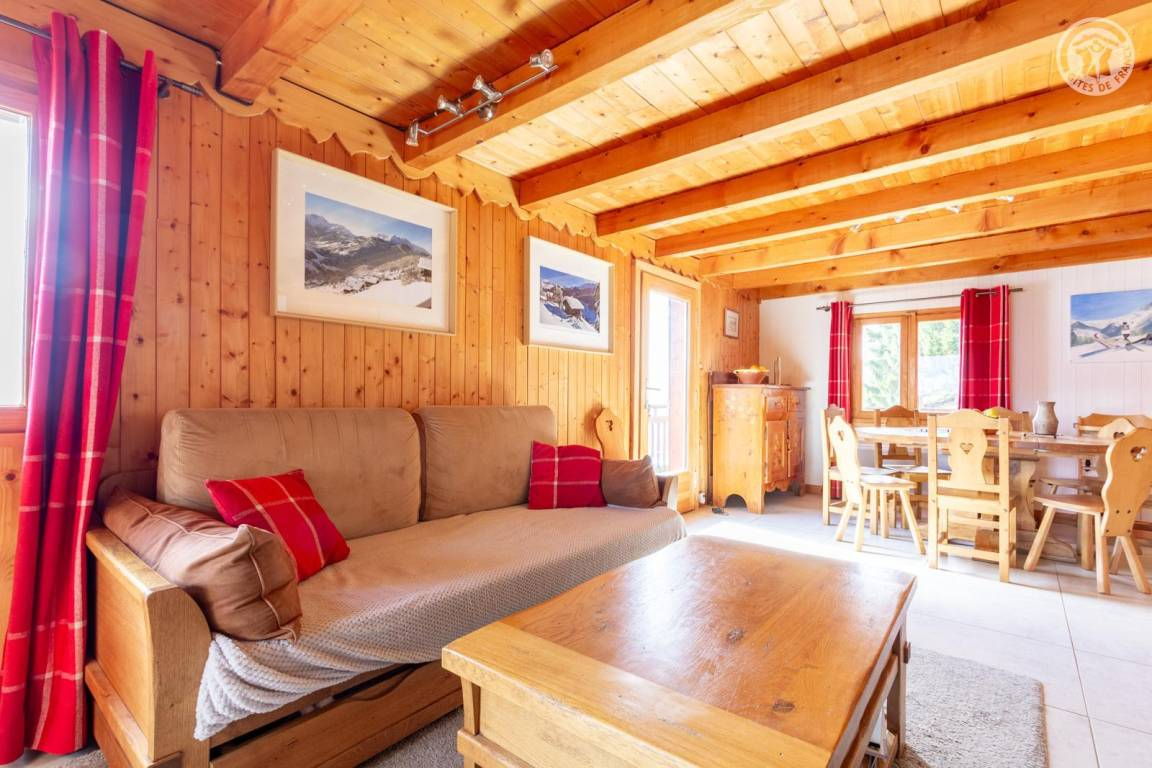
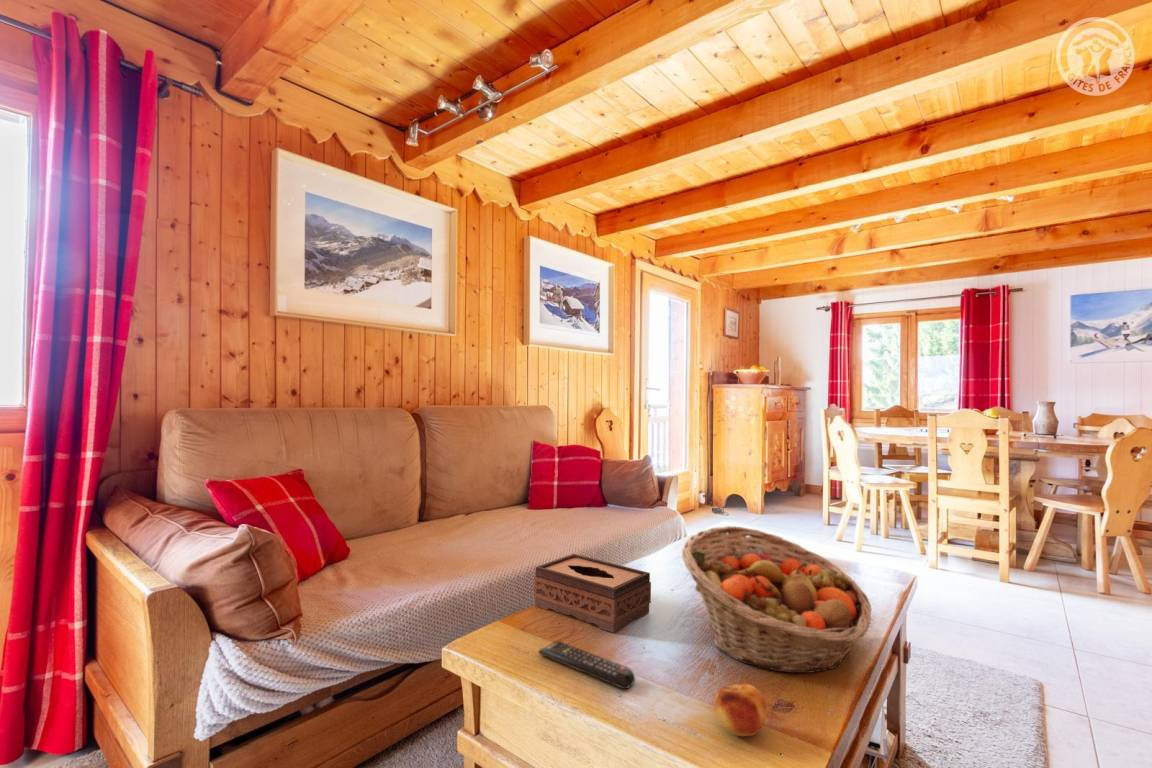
+ fruit [713,682,767,737]
+ fruit basket [681,525,873,674]
+ remote control [537,640,636,690]
+ tissue box [533,553,652,634]
